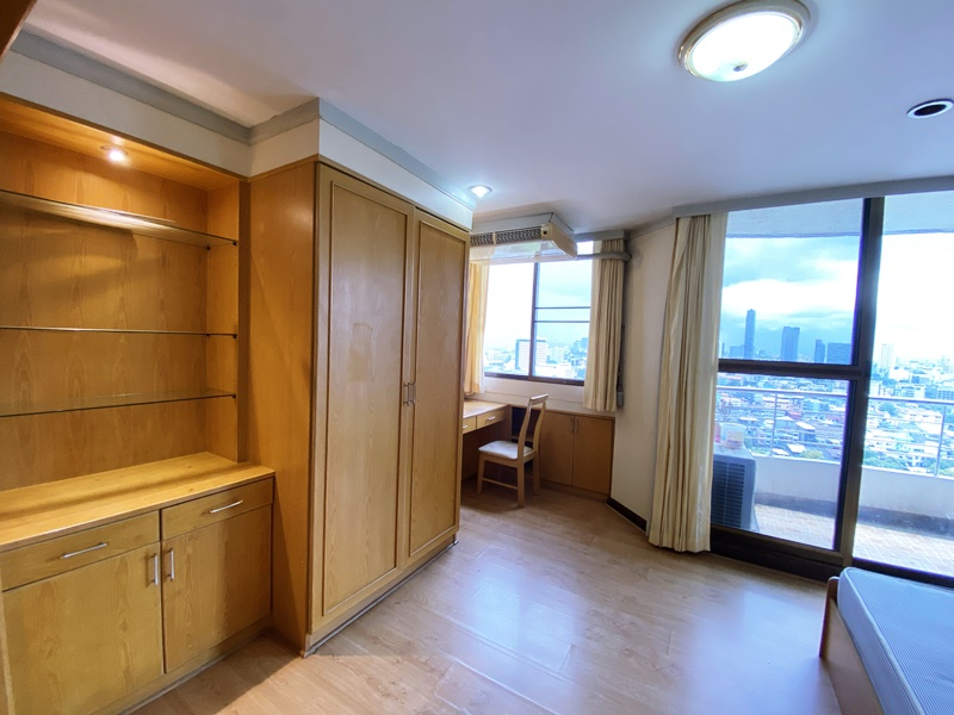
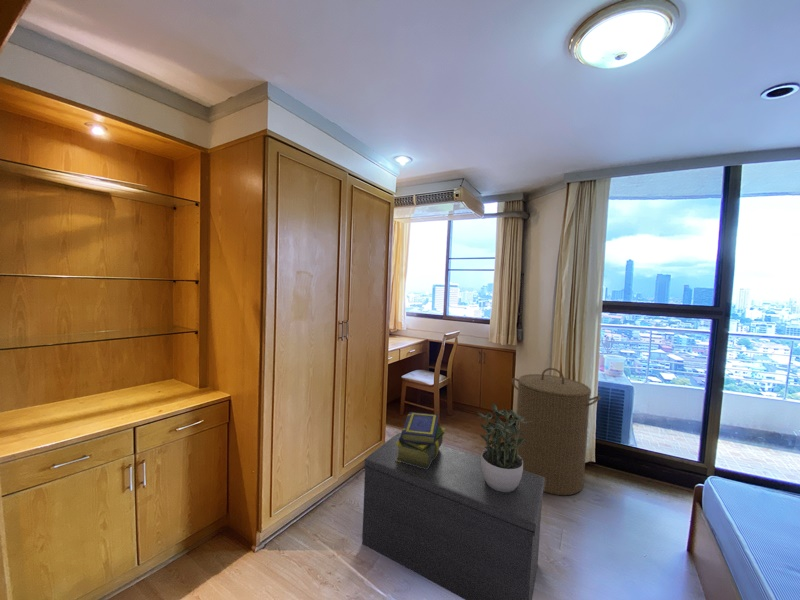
+ bench [361,432,545,600]
+ laundry hamper [511,367,601,496]
+ stack of books [396,411,446,469]
+ potted plant [476,403,532,492]
